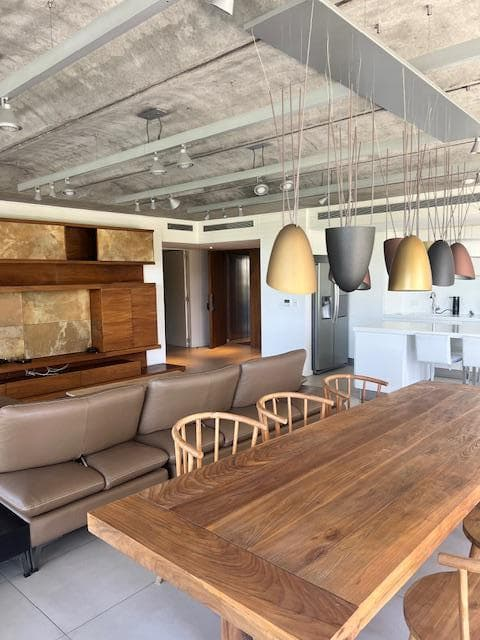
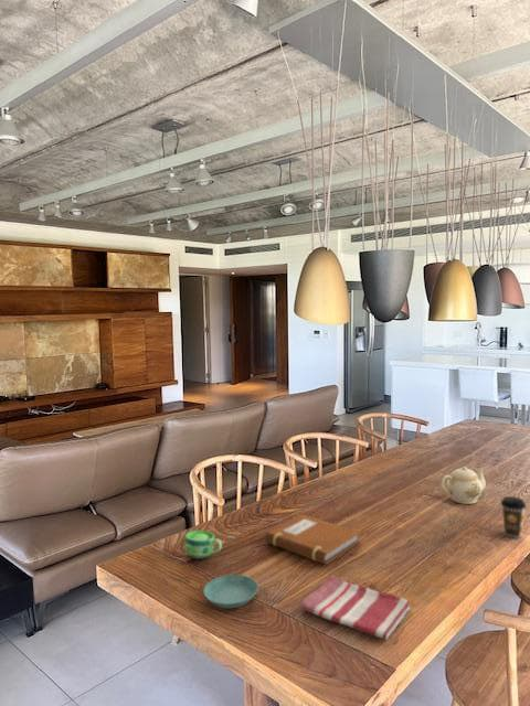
+ cup [184,530,223,560]
+ dish towel [299,575,411,641]
+ saucer [202,574,259,609]
+ coffee cup [499,495,528,539]
+ teapot [441,466,487,505]
+ notebook [264,513,361,565]
